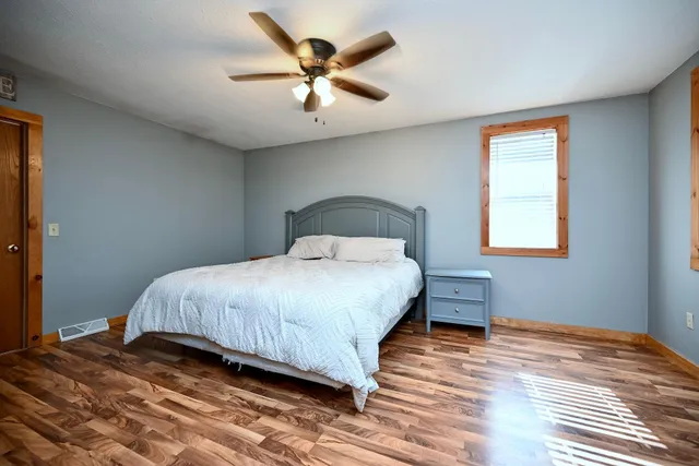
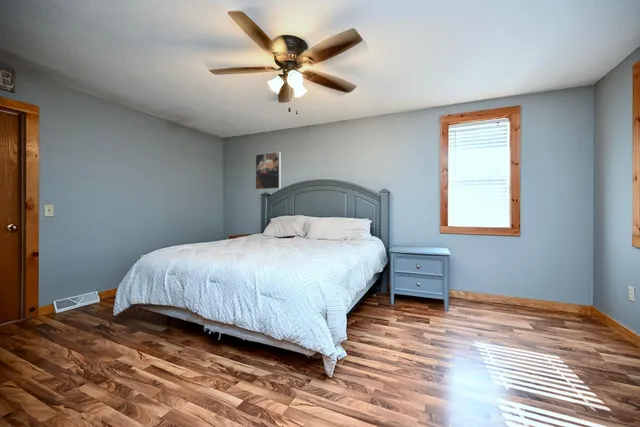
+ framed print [254,151,282,191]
